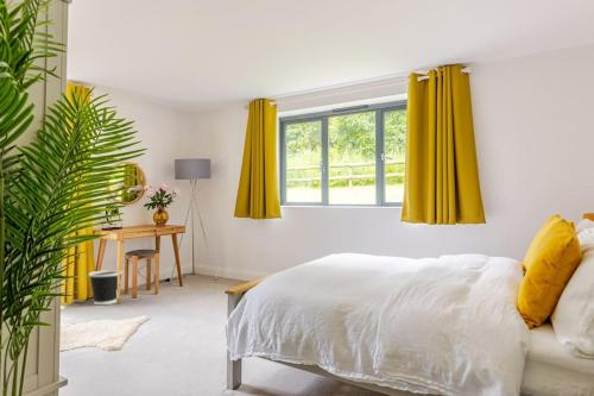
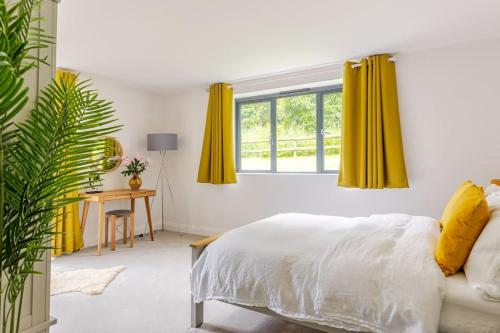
- wastebasket [88,269,124,306]
